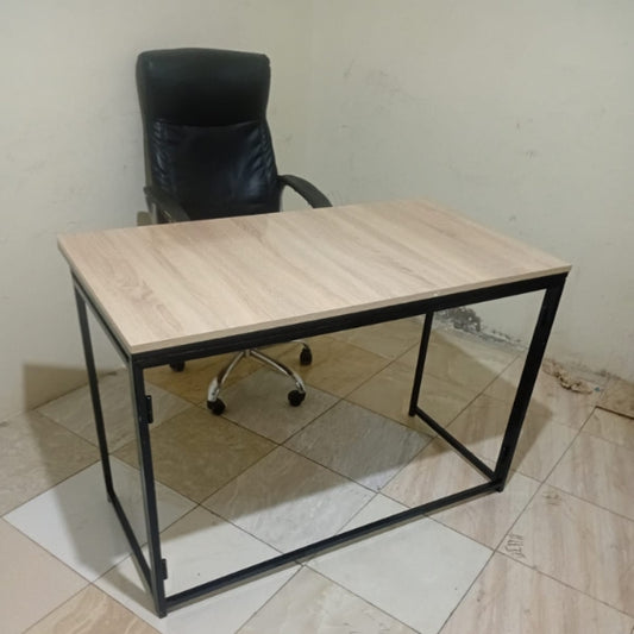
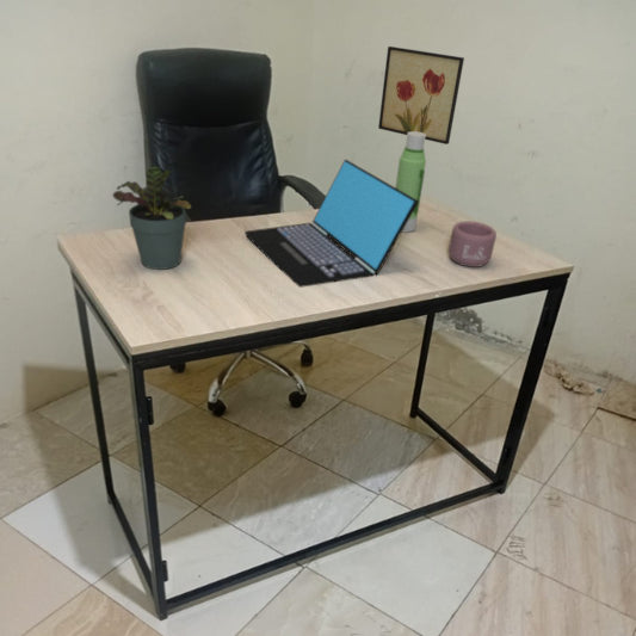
+ wall art [377,45,465,146]
+ laptop [243,159,419,289]
+ water bottle [395,132,427,234]
+ mug [447,220,498,268]
+ potted plant [111,166,192,271]
